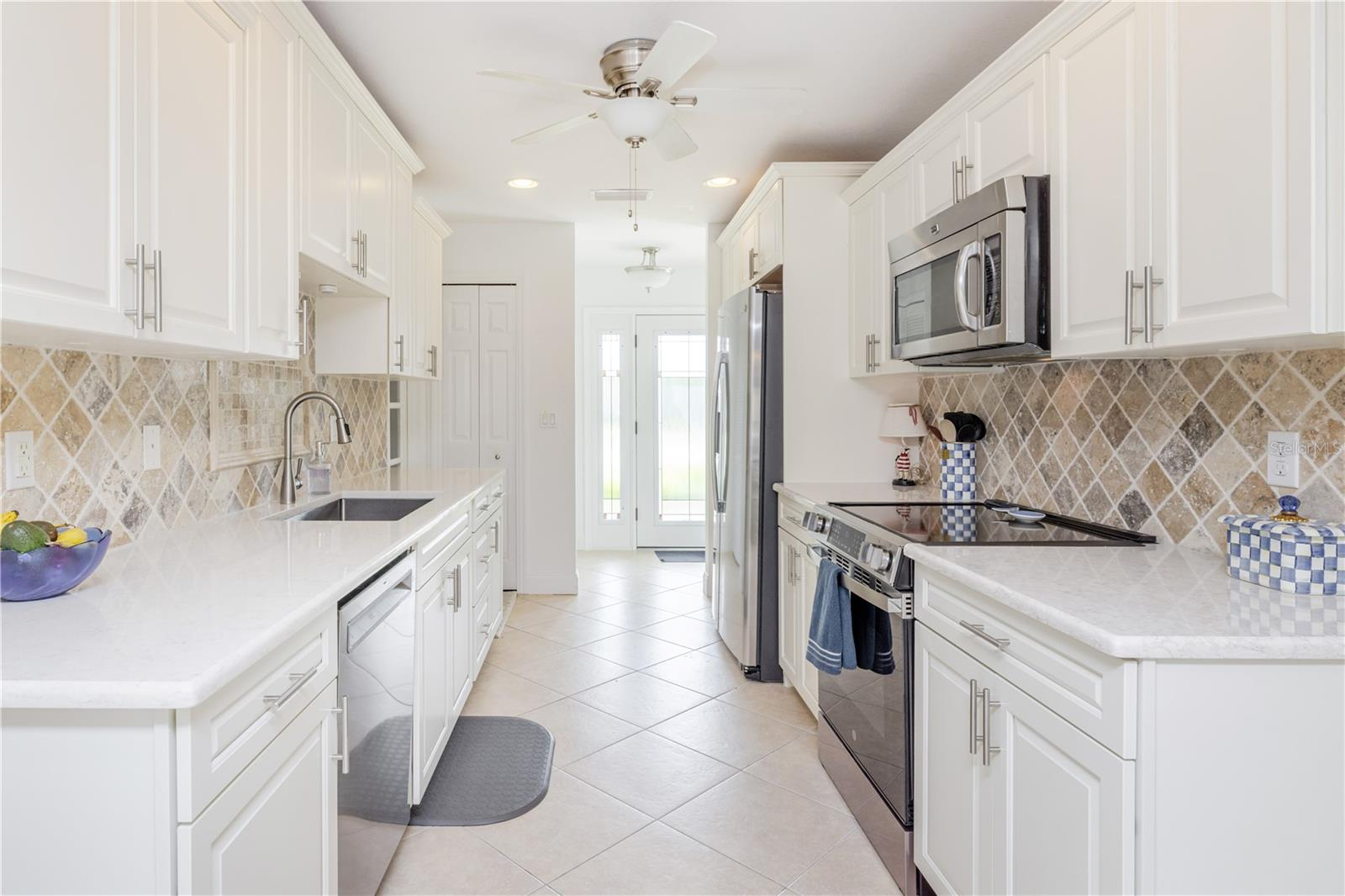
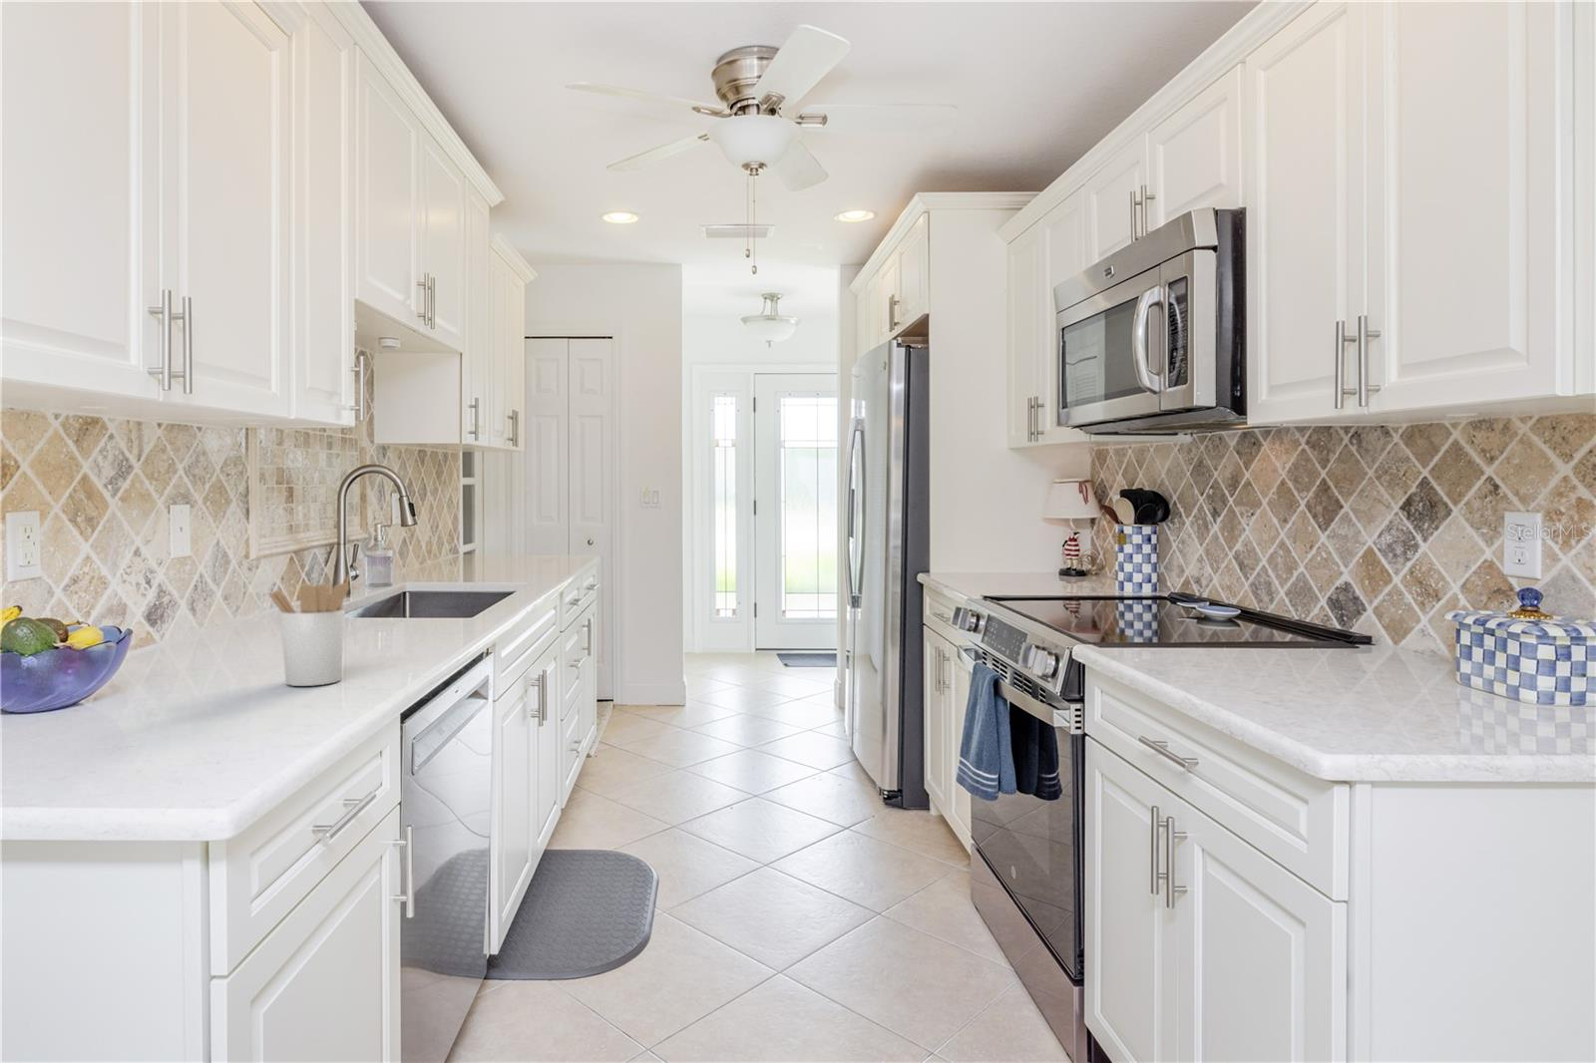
+ utensil holder [267,573,350,687]
